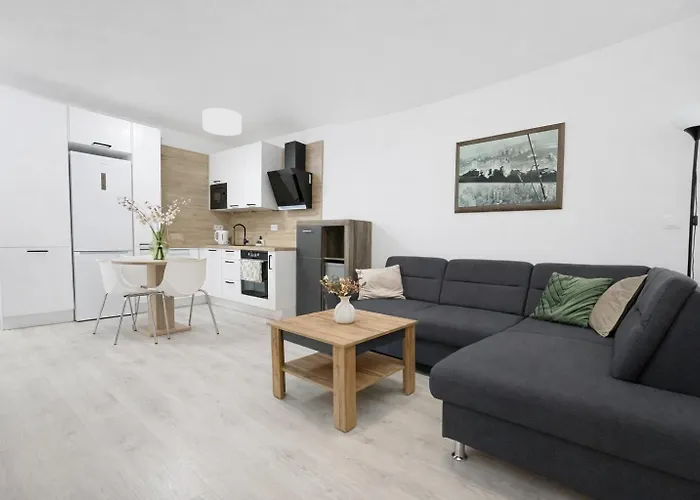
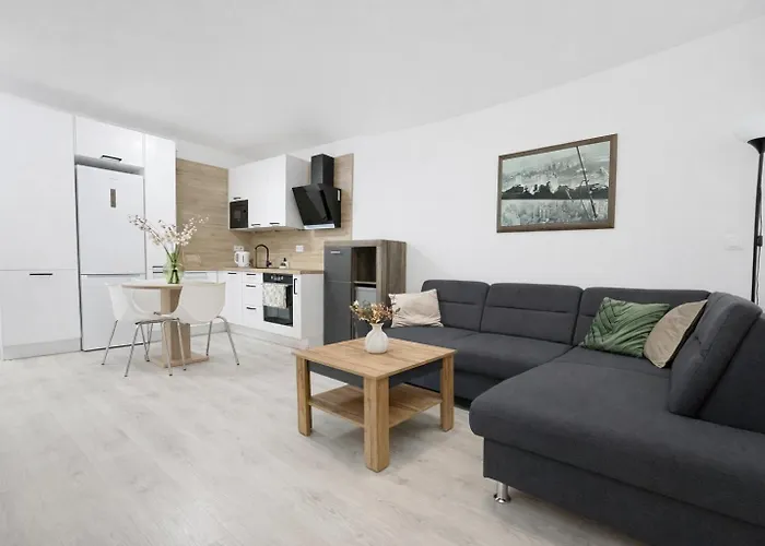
- ceiling light [202,107,243,137]
